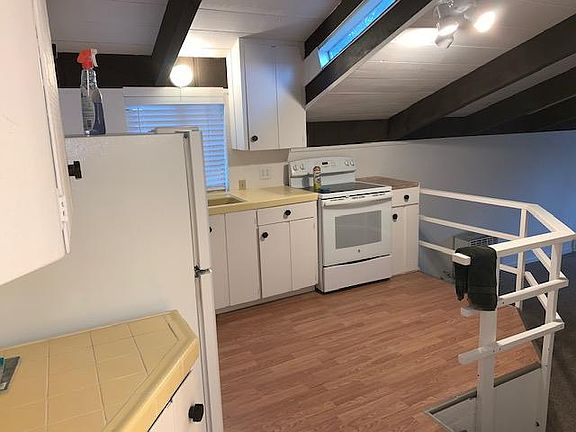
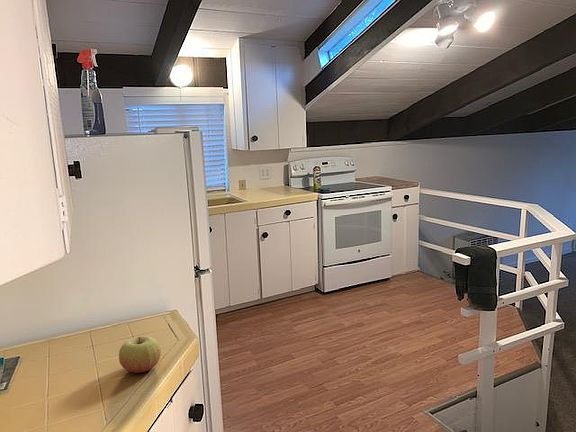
+ apple [118,335,162,374]
